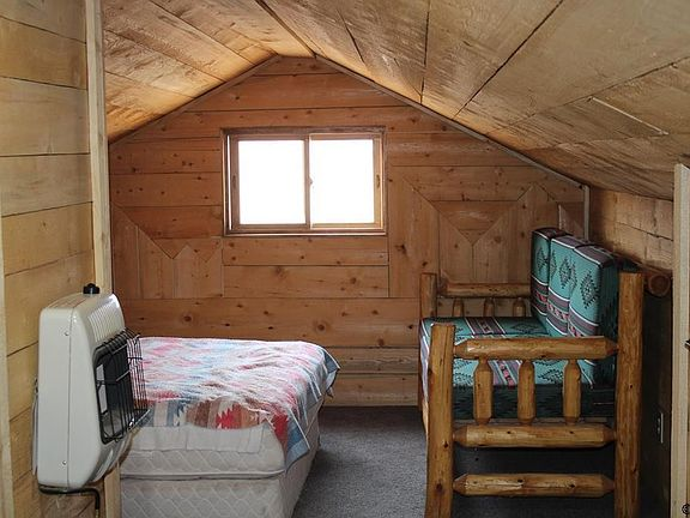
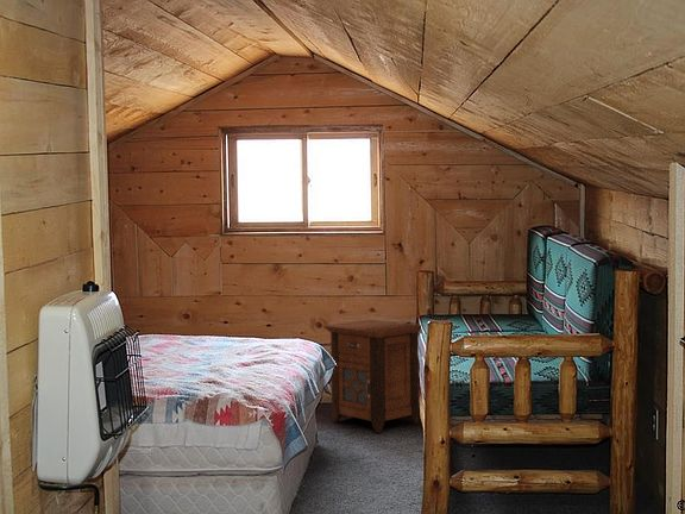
+ nightstand [323,319,422,434]
